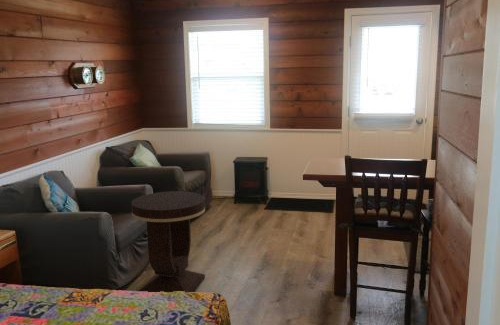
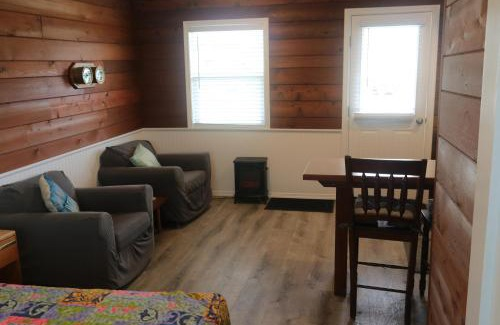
- side table [130,190,206,293]
